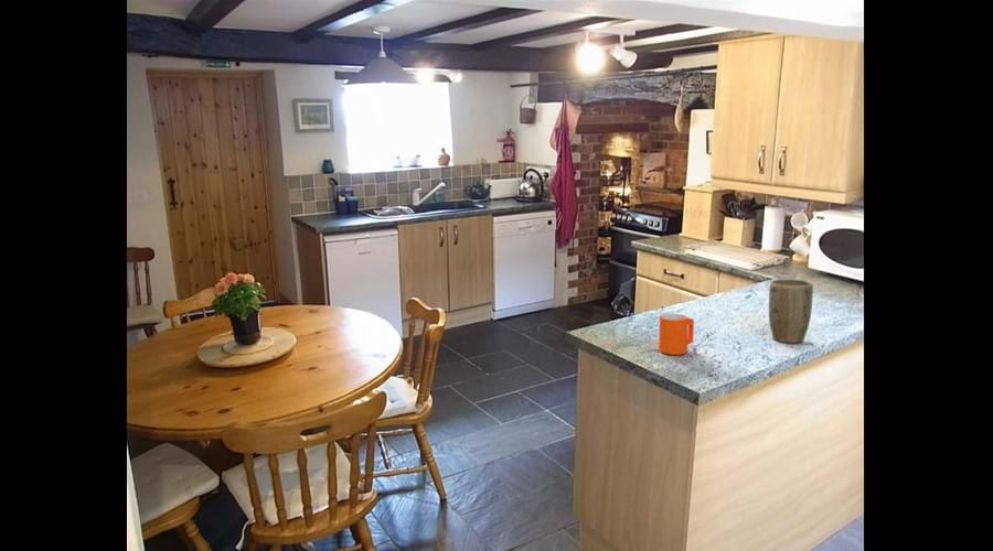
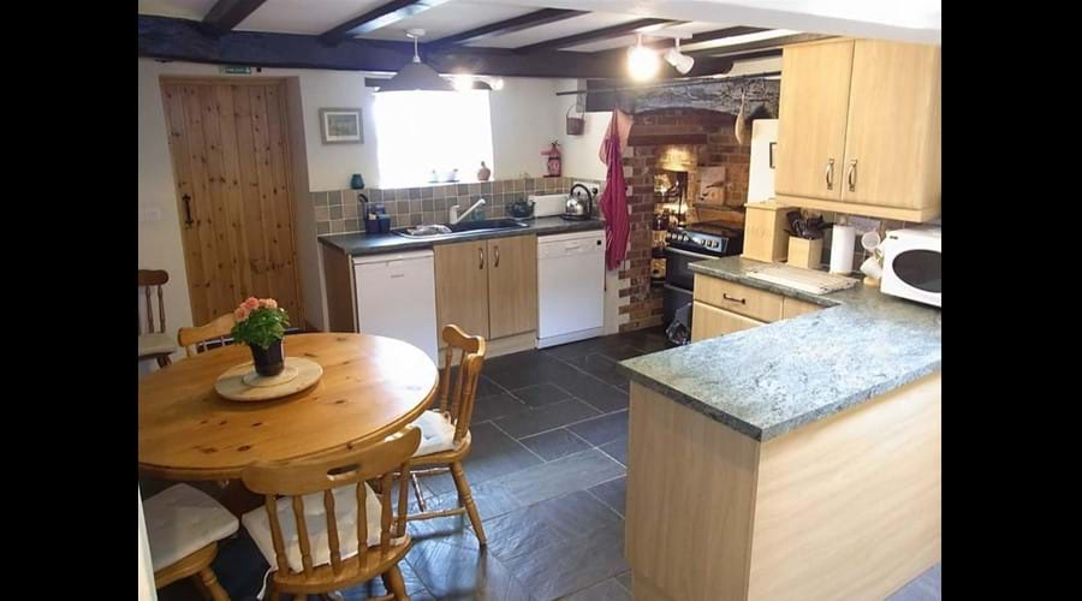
- plant pot [768,278,814,344]
- mug [658,313,695,356]
